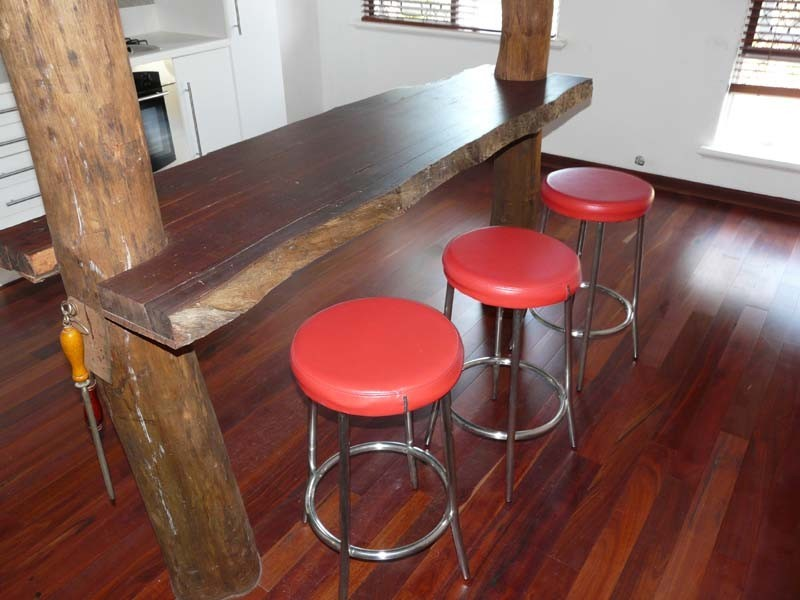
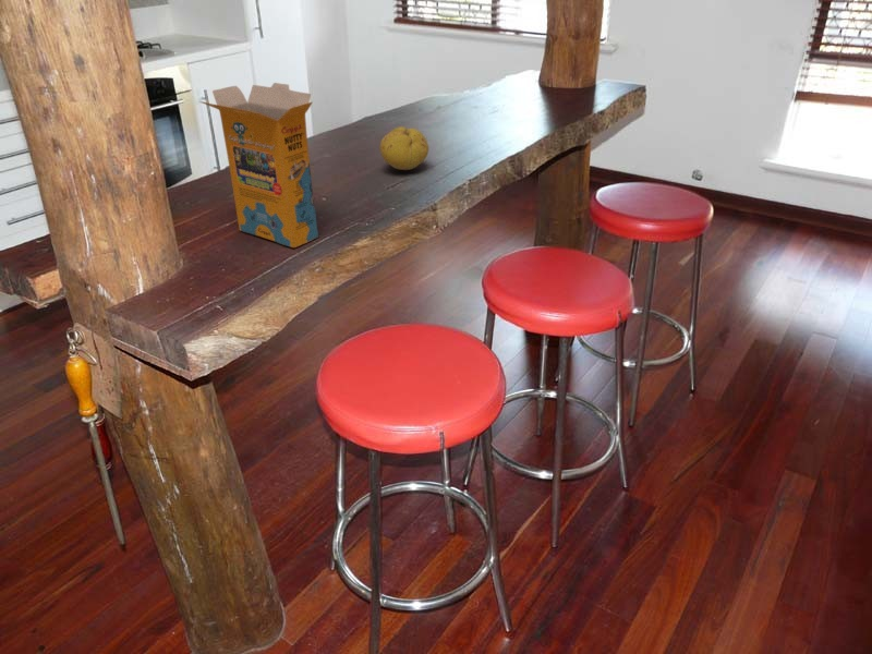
+ cereal box [198,82,319,249]
+ fruit [379,125,429,171]
